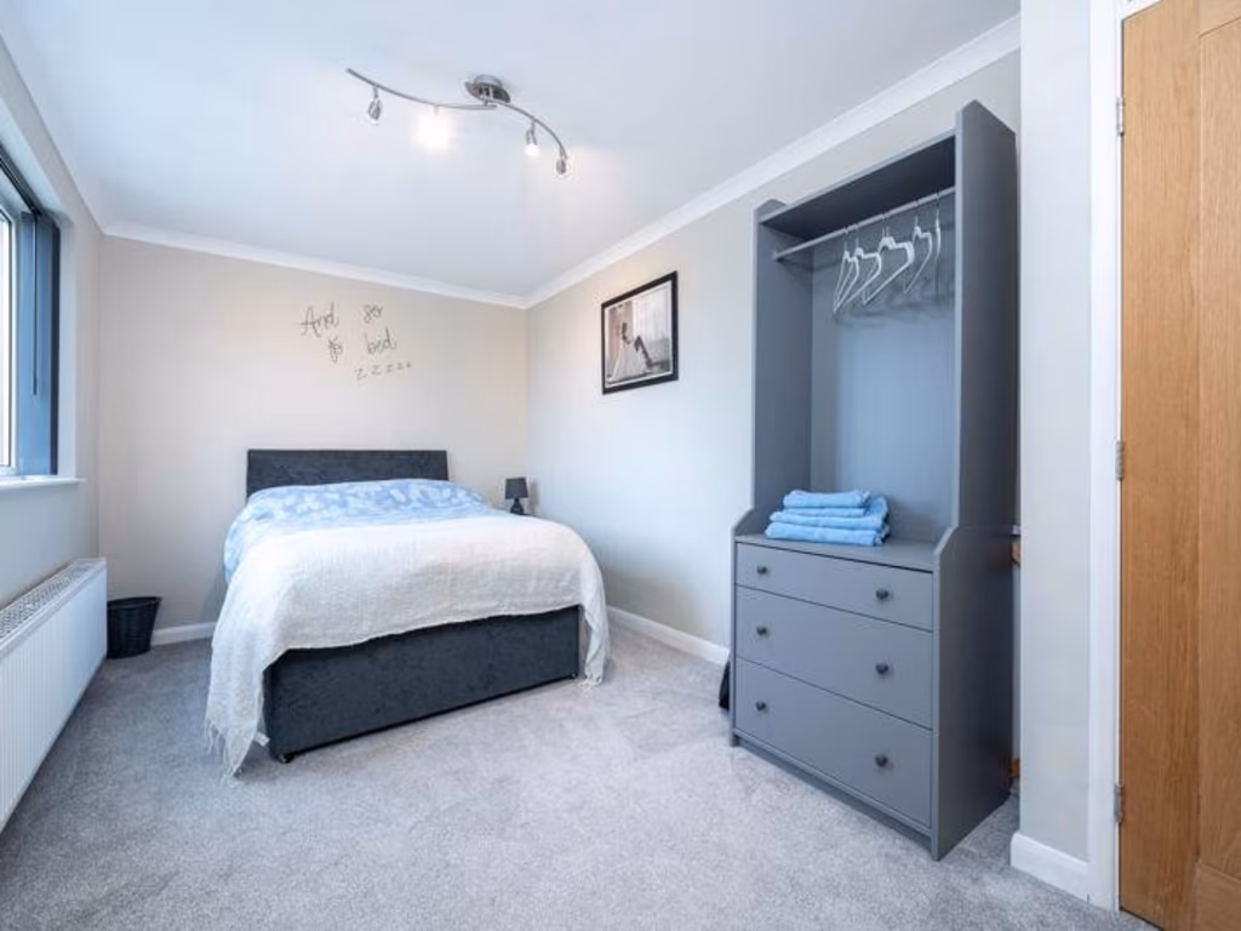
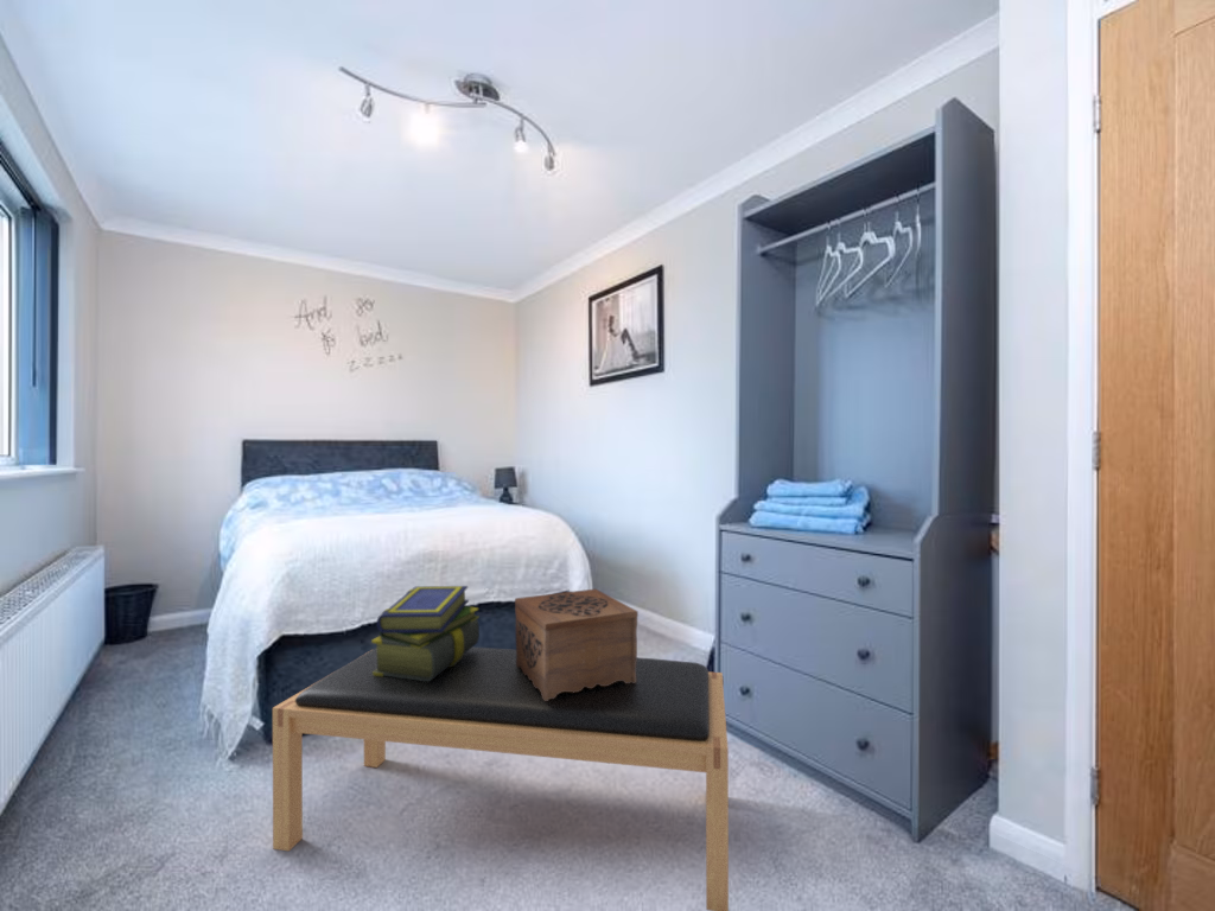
+ decorative box [514,587,640,701]
+ bench [272,646,730,911]
+ stack of books [370,585,481,681]
